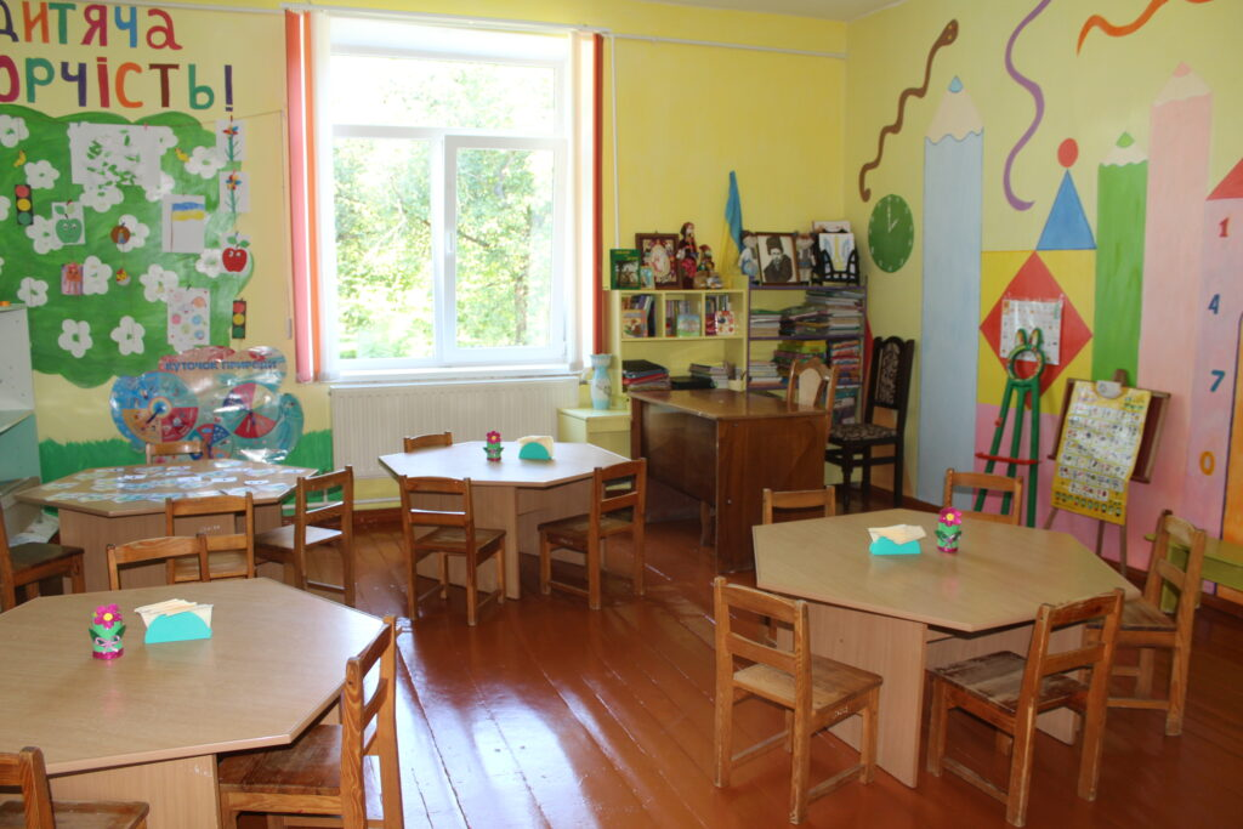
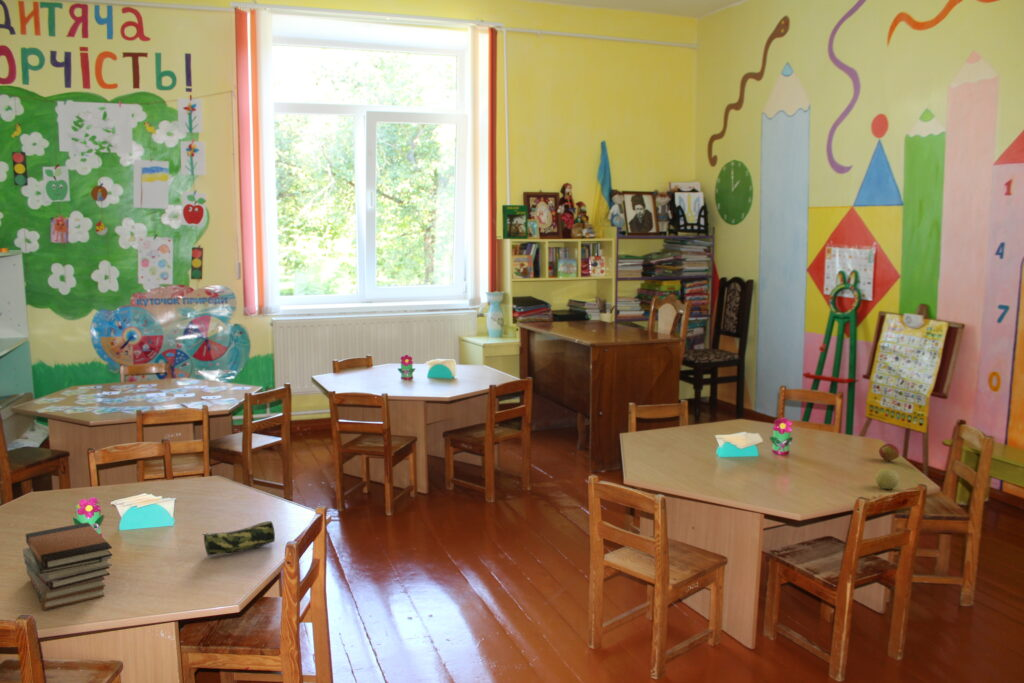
+ apple [874,468,900,490]
+ apple [878,443,900,462]
+ book stack [22,521,113,610]
+ pencil case [201,520,276,557]
